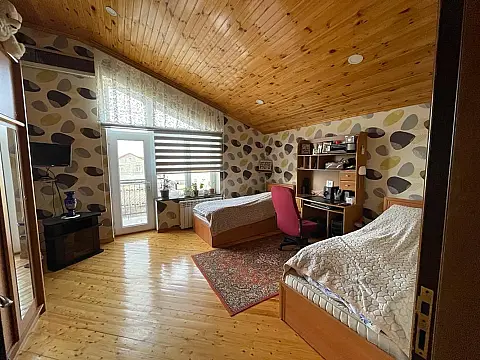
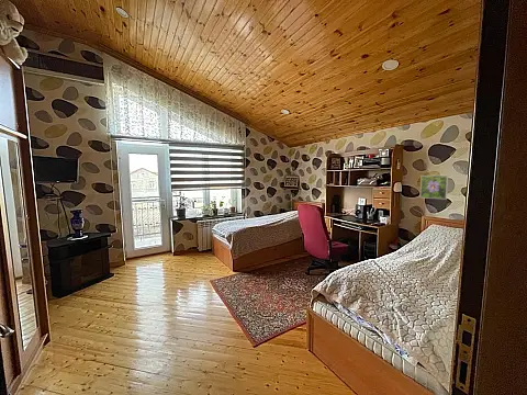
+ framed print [419,174,449,200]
